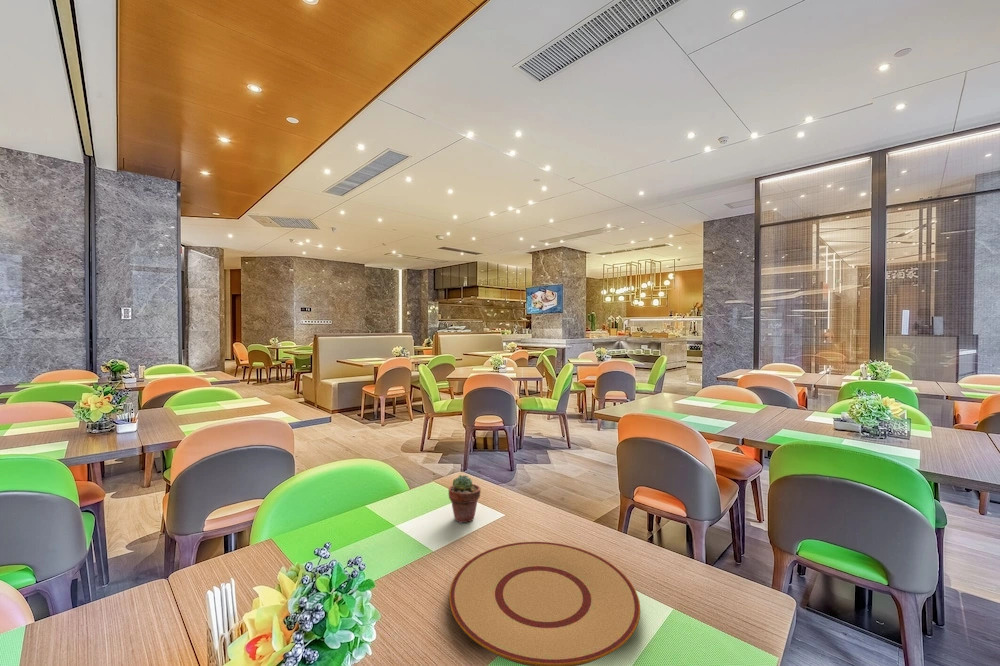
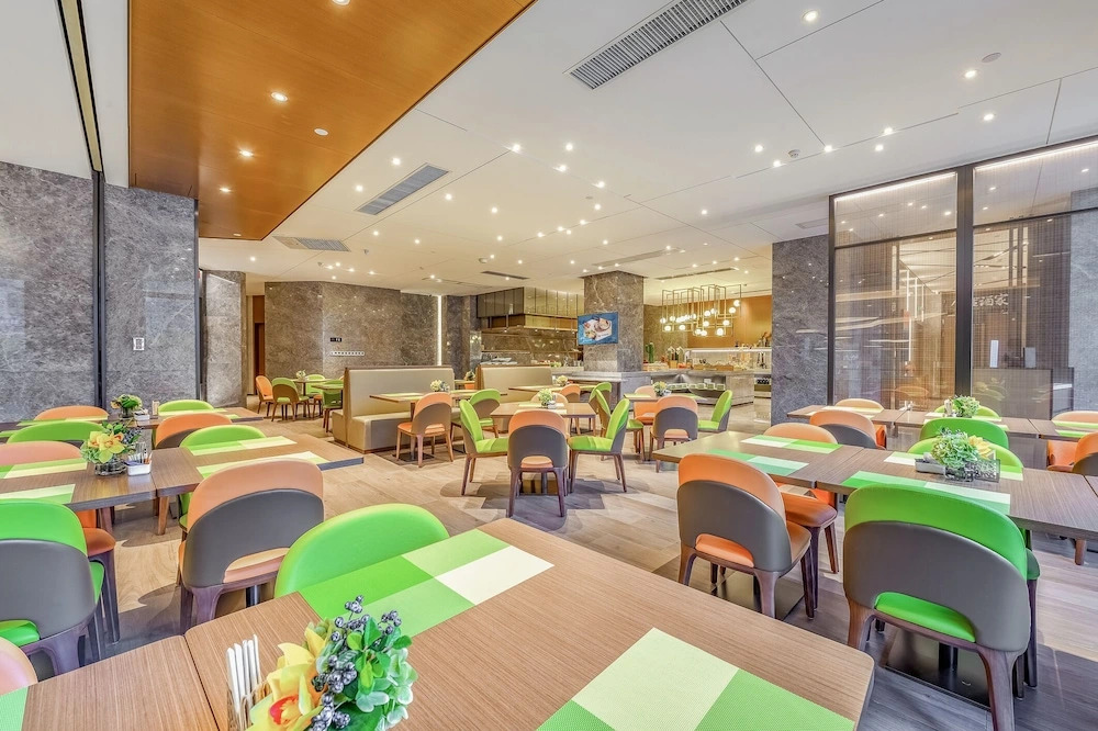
- plate [448,541,641,666]
- potted succulent [448,474,482,524]
